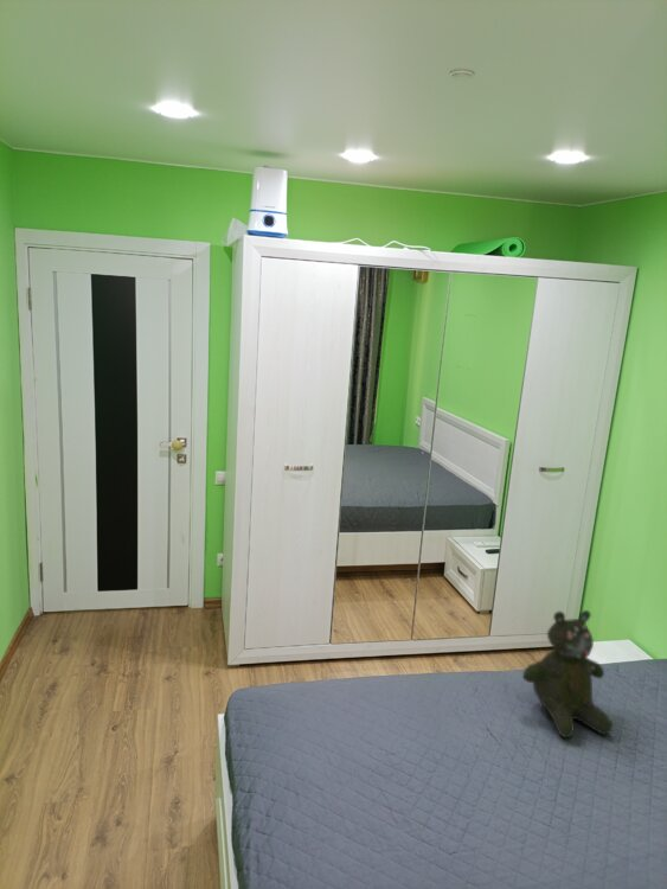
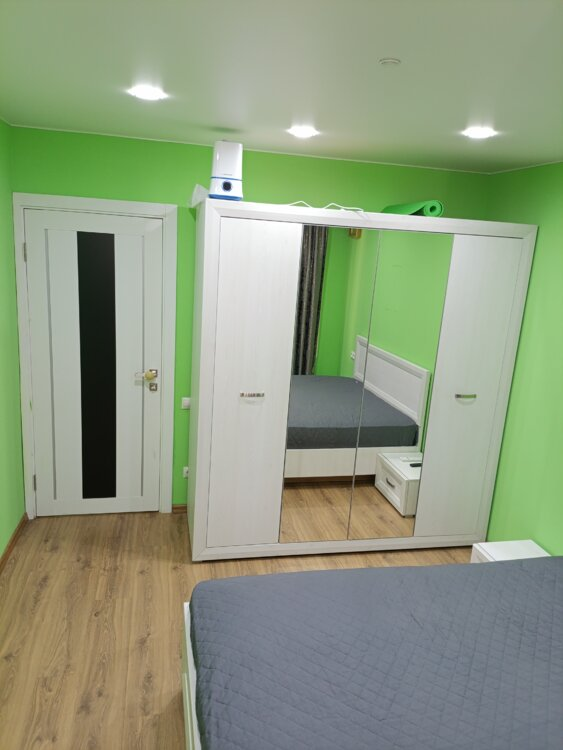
- teddy bear [521,609,614,738]
